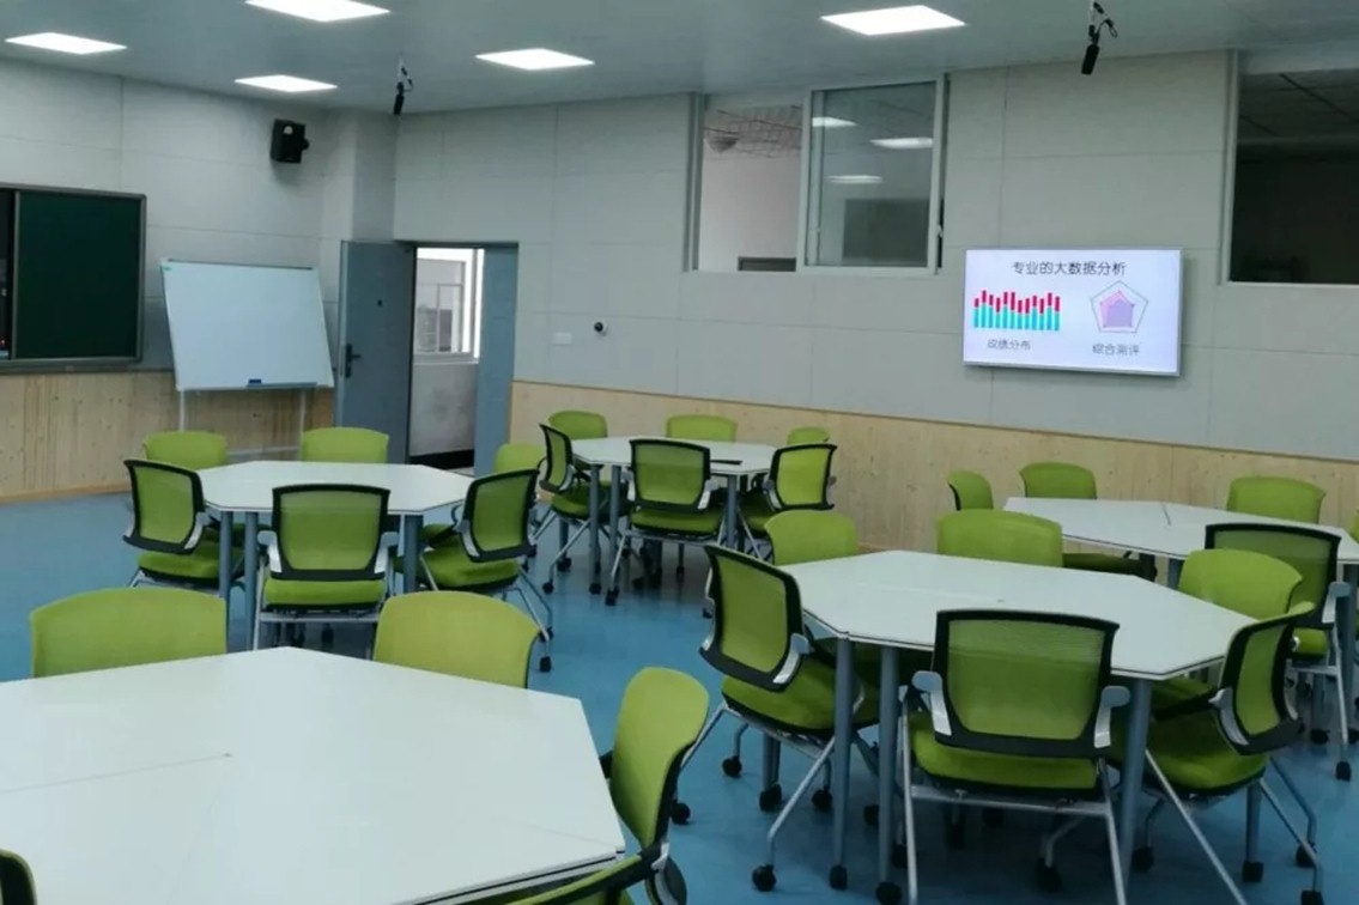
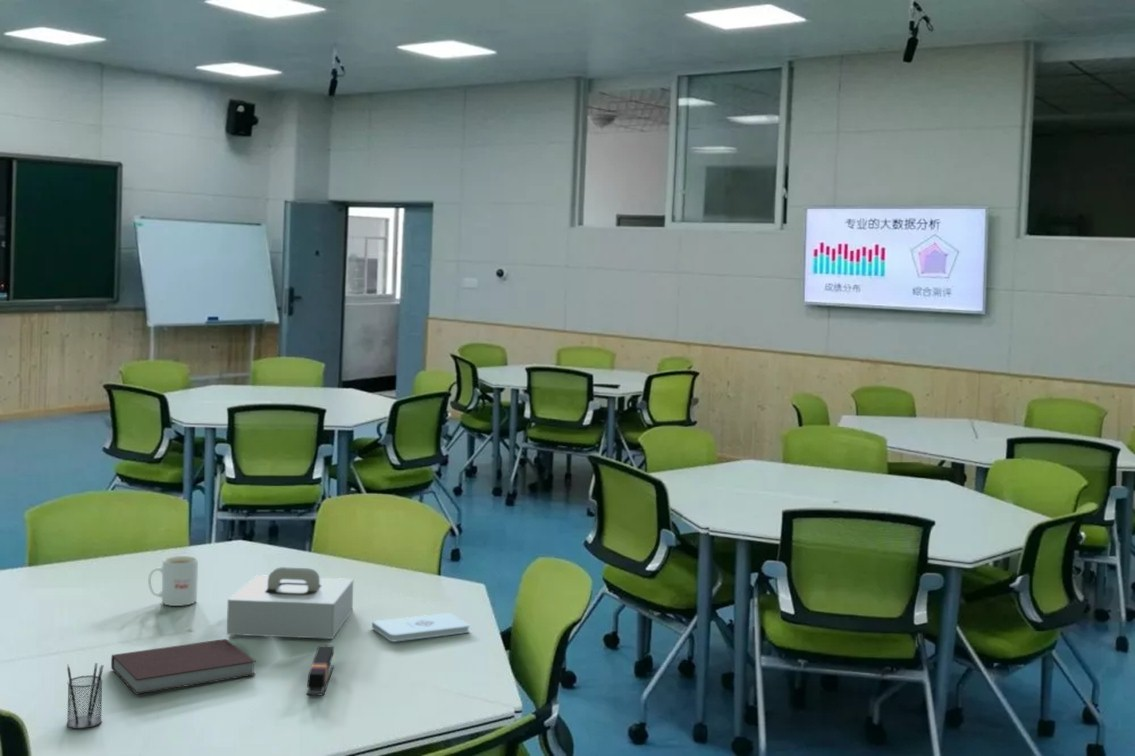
+ tissue box [226,566,354,640]
+ notepad [371,612,471,642]
+ stapler [305,644,335,696]
+ mug [147,555,199,607]
+ notebook [110,638,257,695]
+ pencil holder [66,662,105,730]
